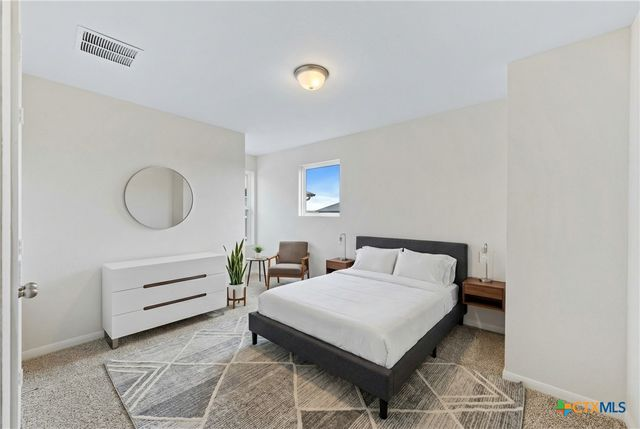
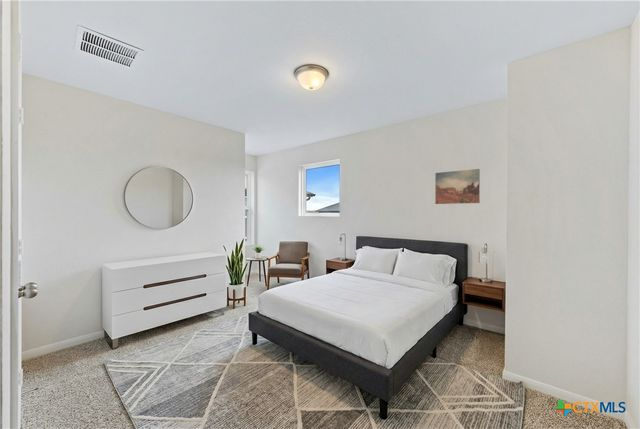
+ wall art [434,168,481,205]
